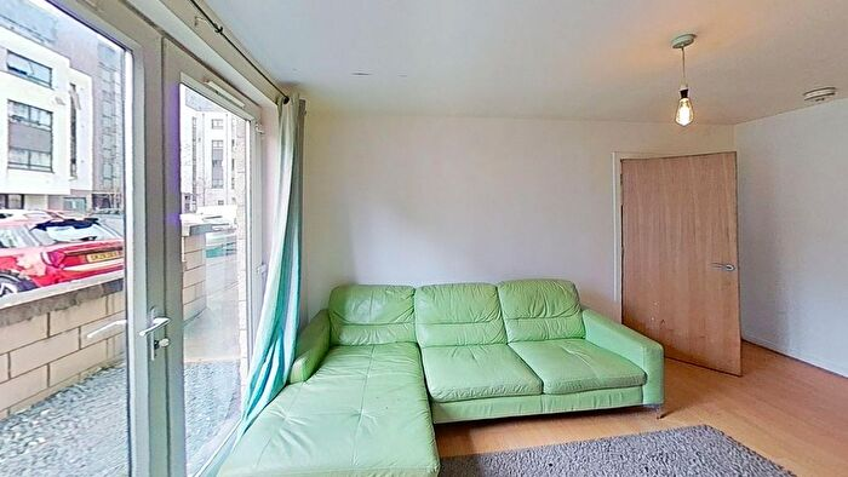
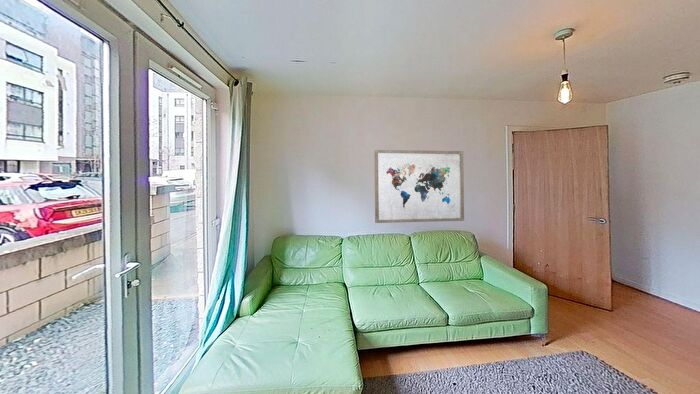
+ wall art [373,149,465,224]
